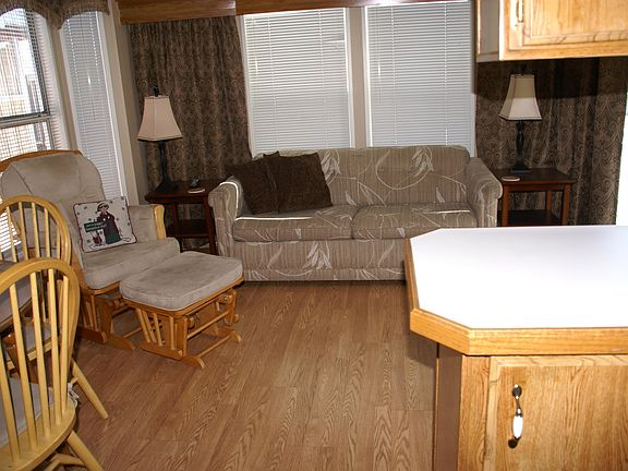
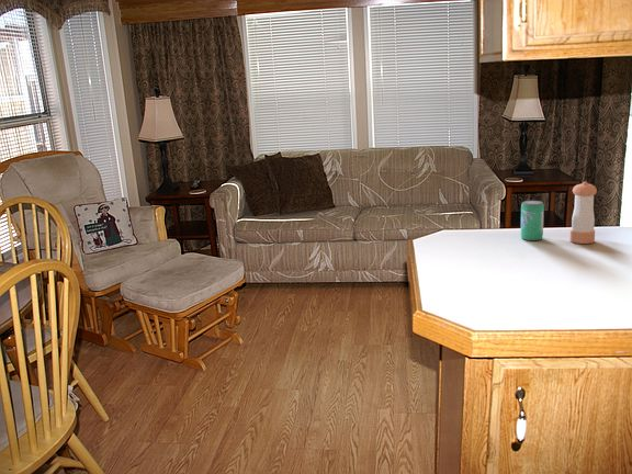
+ beverage can [520,200,545,241]
+ pepper shaker [569,181,598,245]
